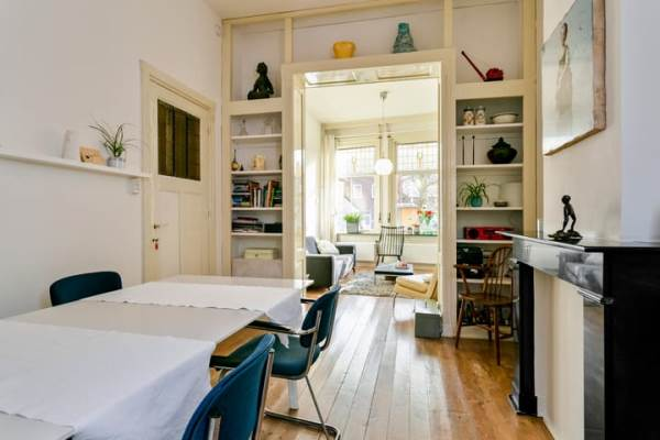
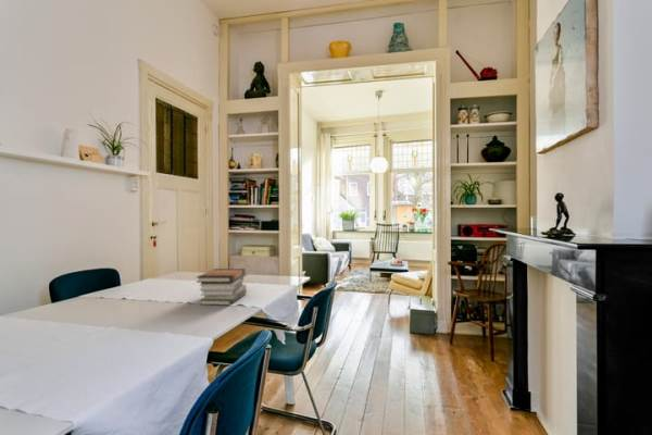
+ book stack [196,268,248,307]
